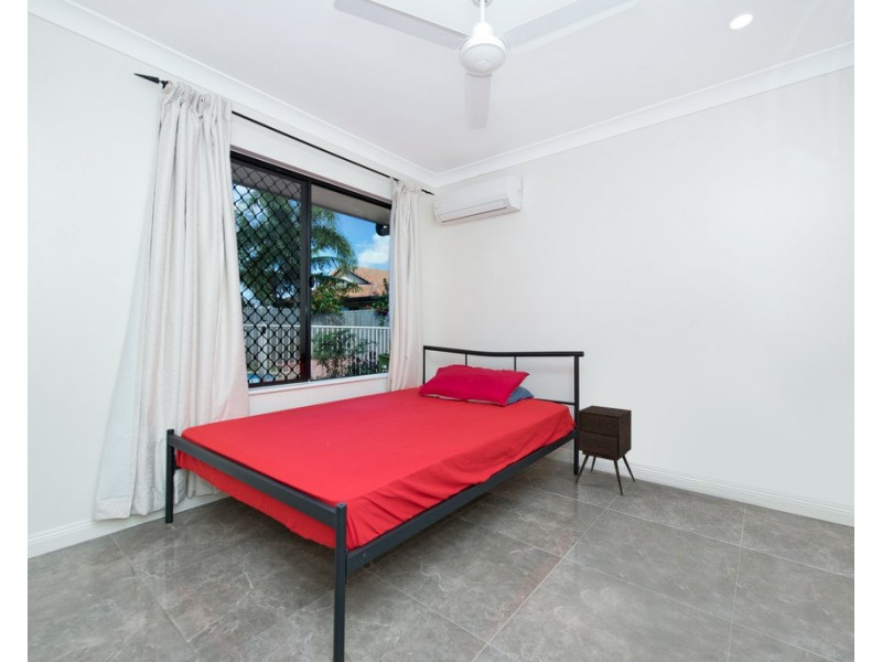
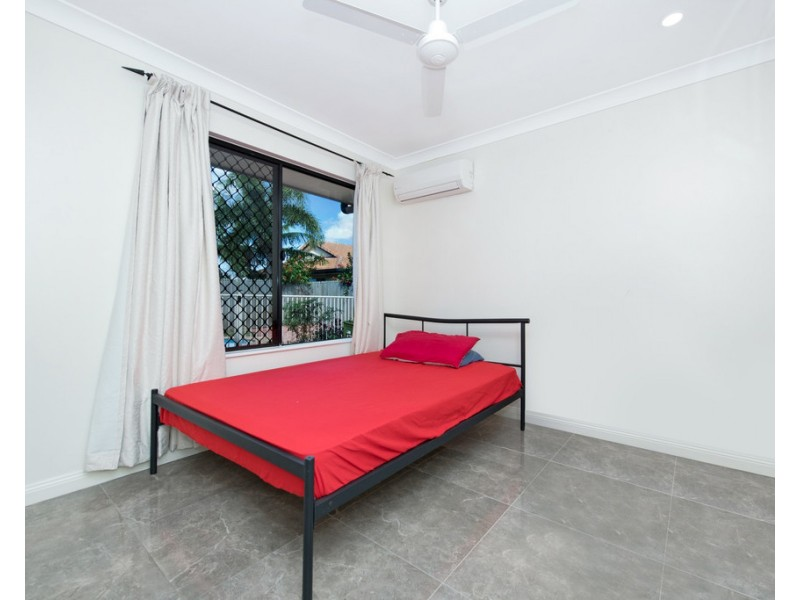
- side table [574,405,636,496]
